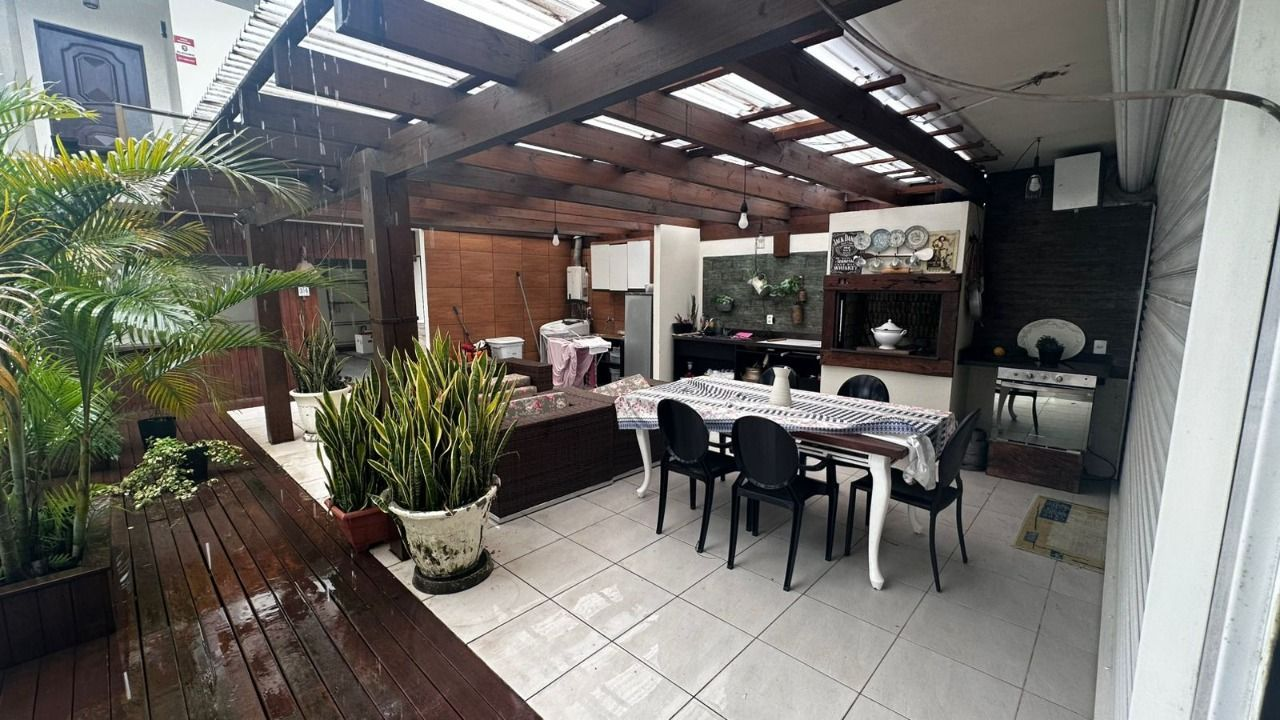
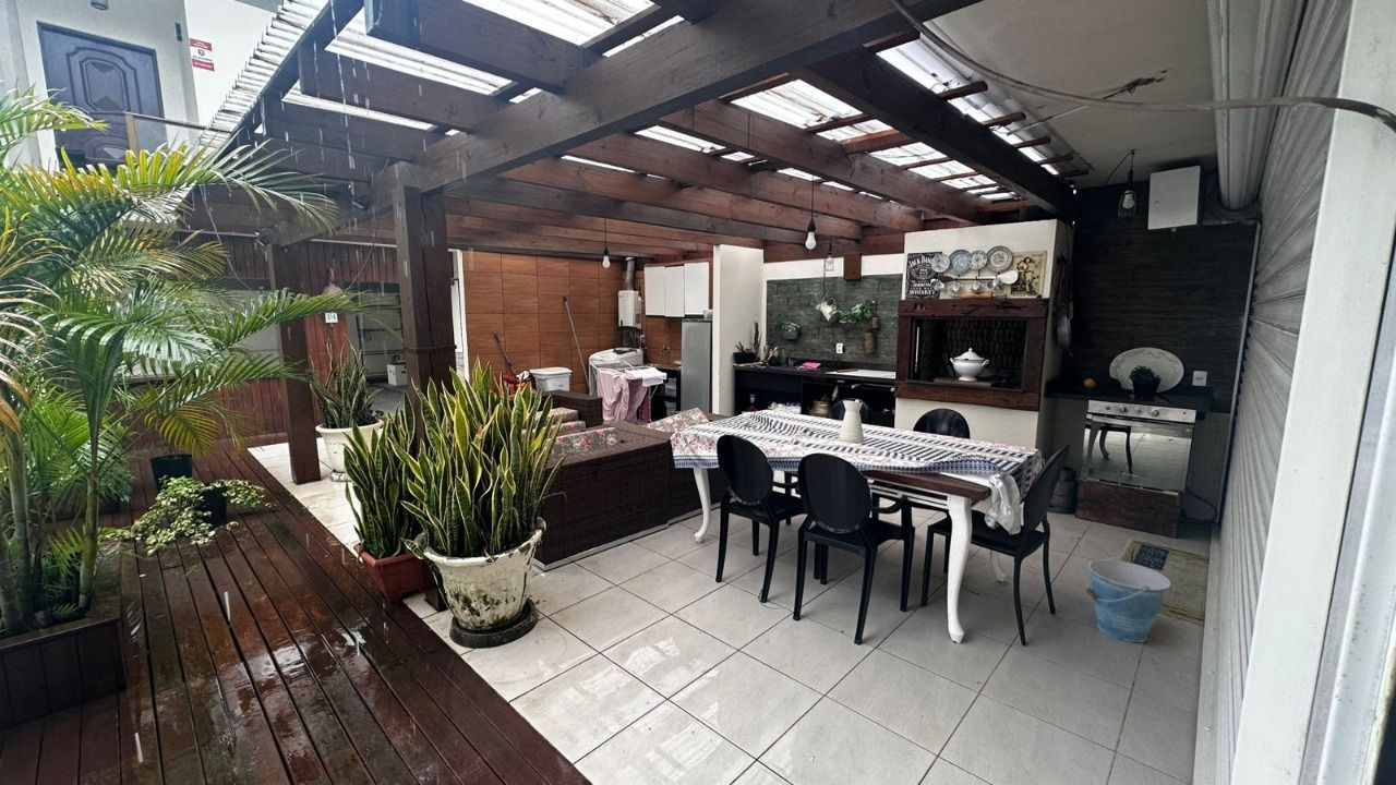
+ bucket [1085,556,1171,643]
